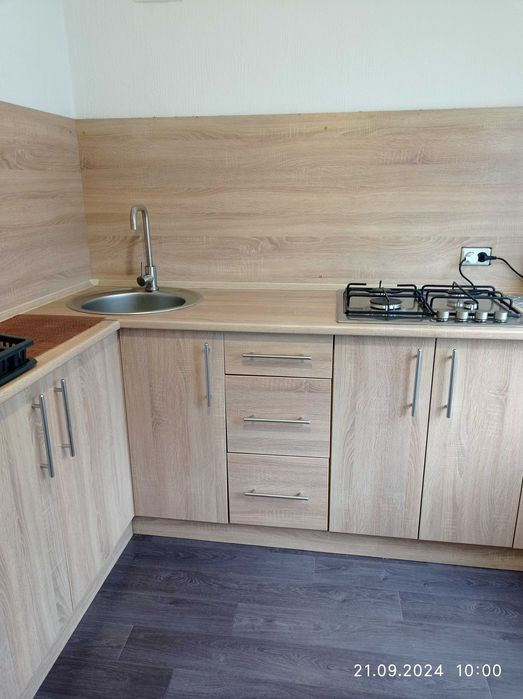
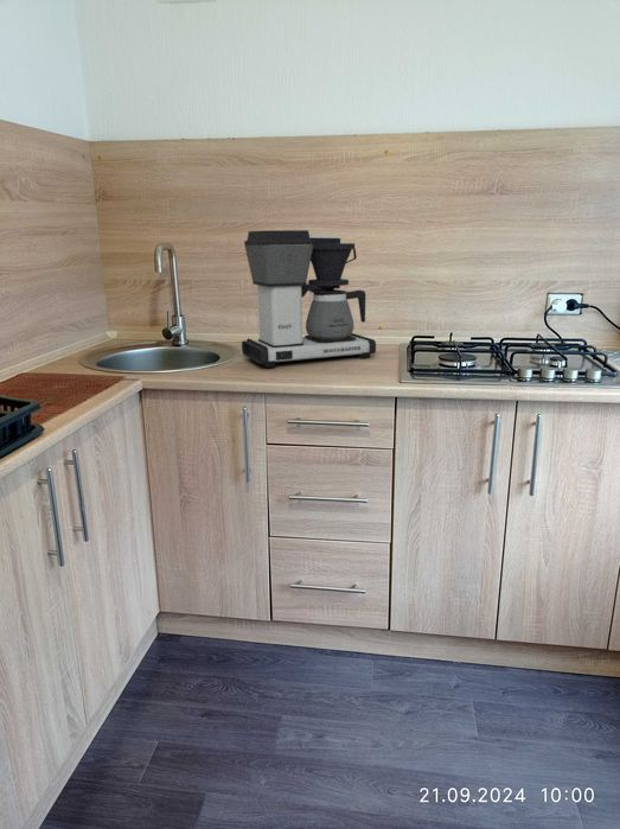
+ coffee maker [241,229,377,369]
